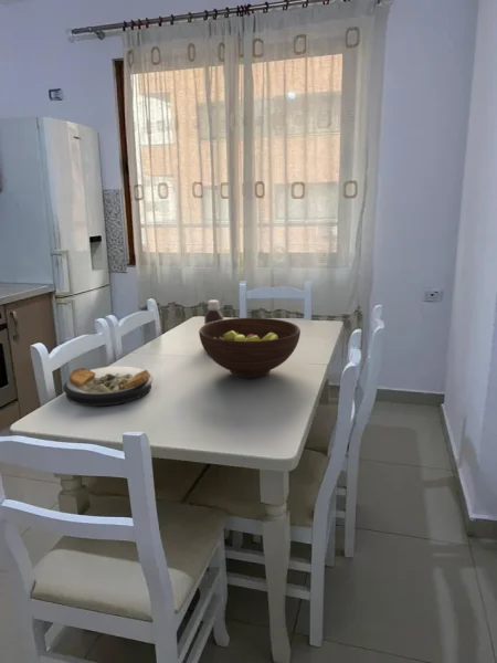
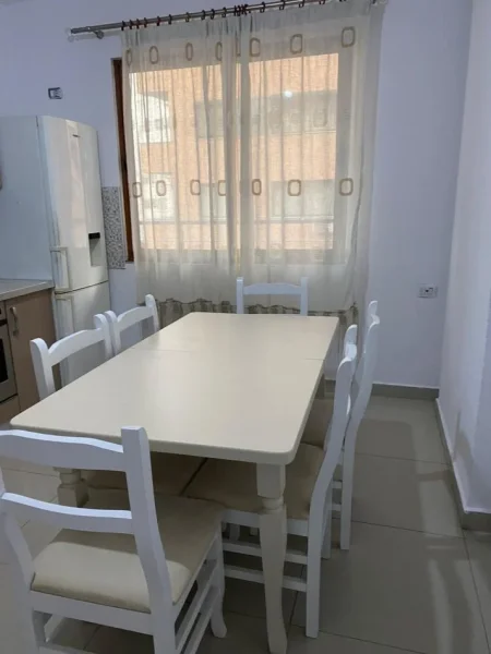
- fruit bowl [198,317,302,379]
- plate [62,366,154,407]
- bottle [203,299,224,326]
